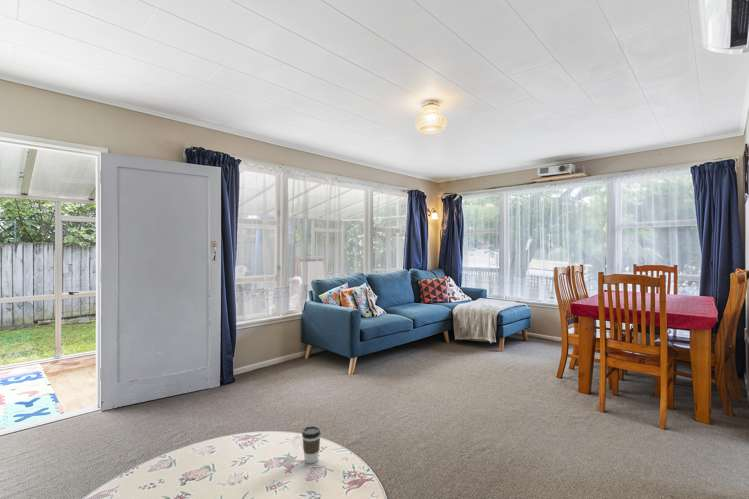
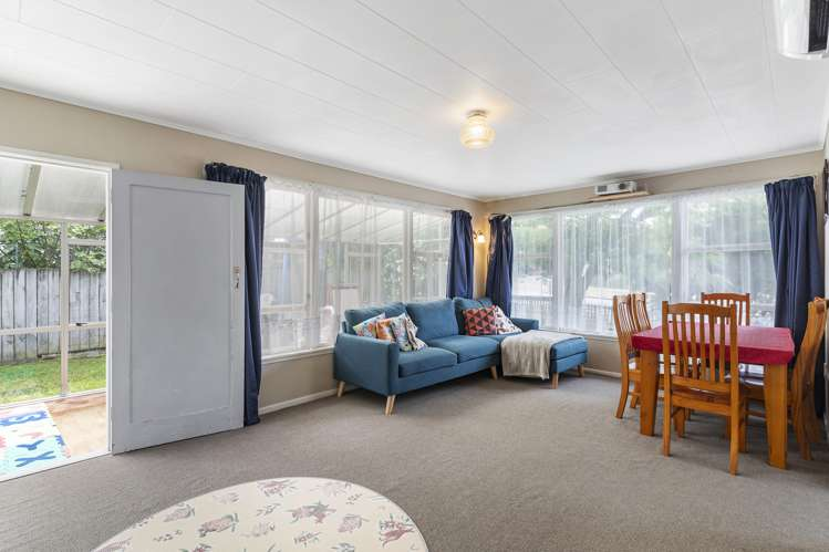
- coffee cup [301,425,322,465]
